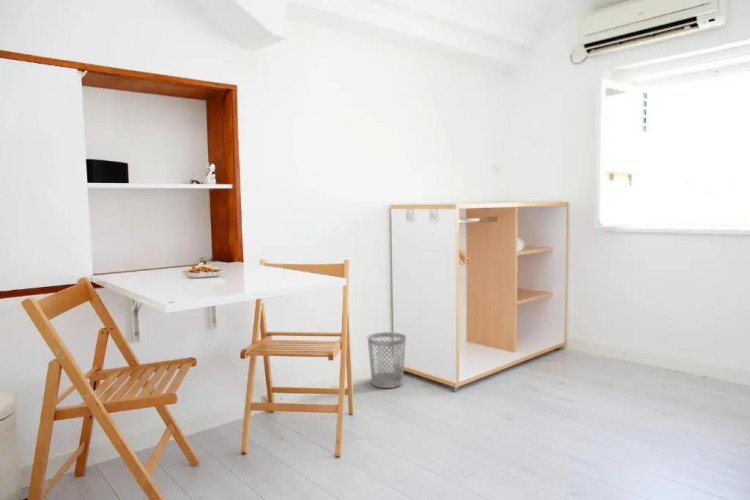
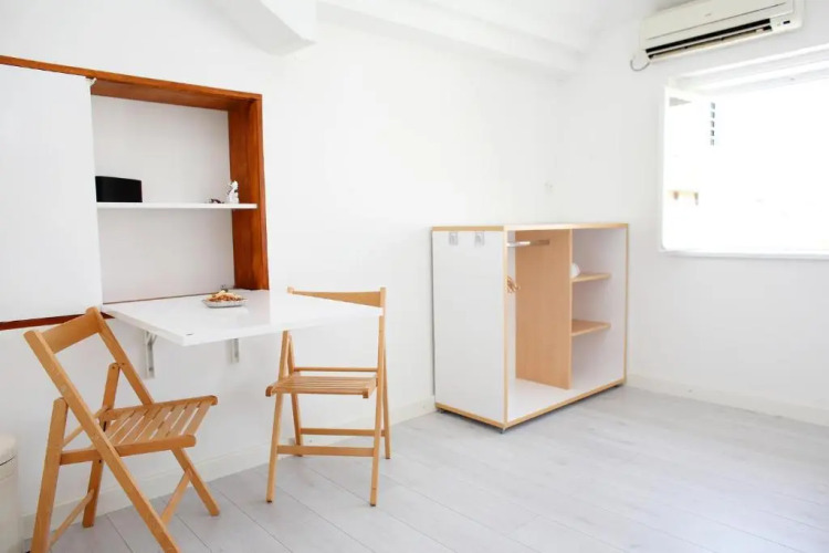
- wastebasket [367,331,407,389]
